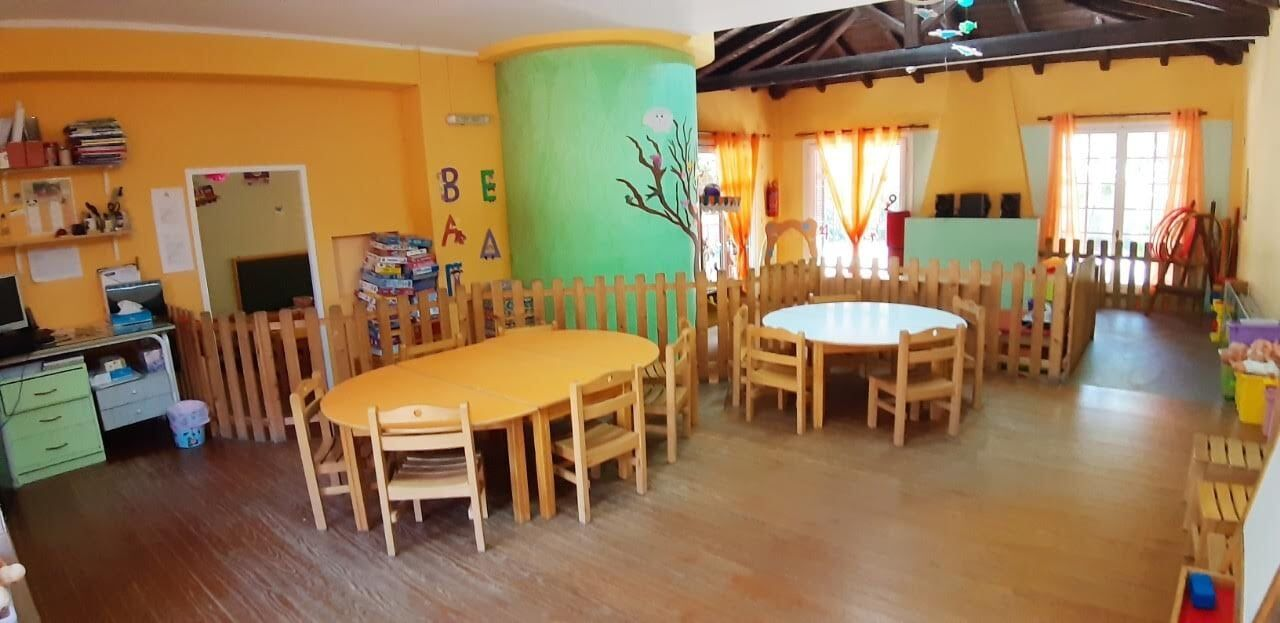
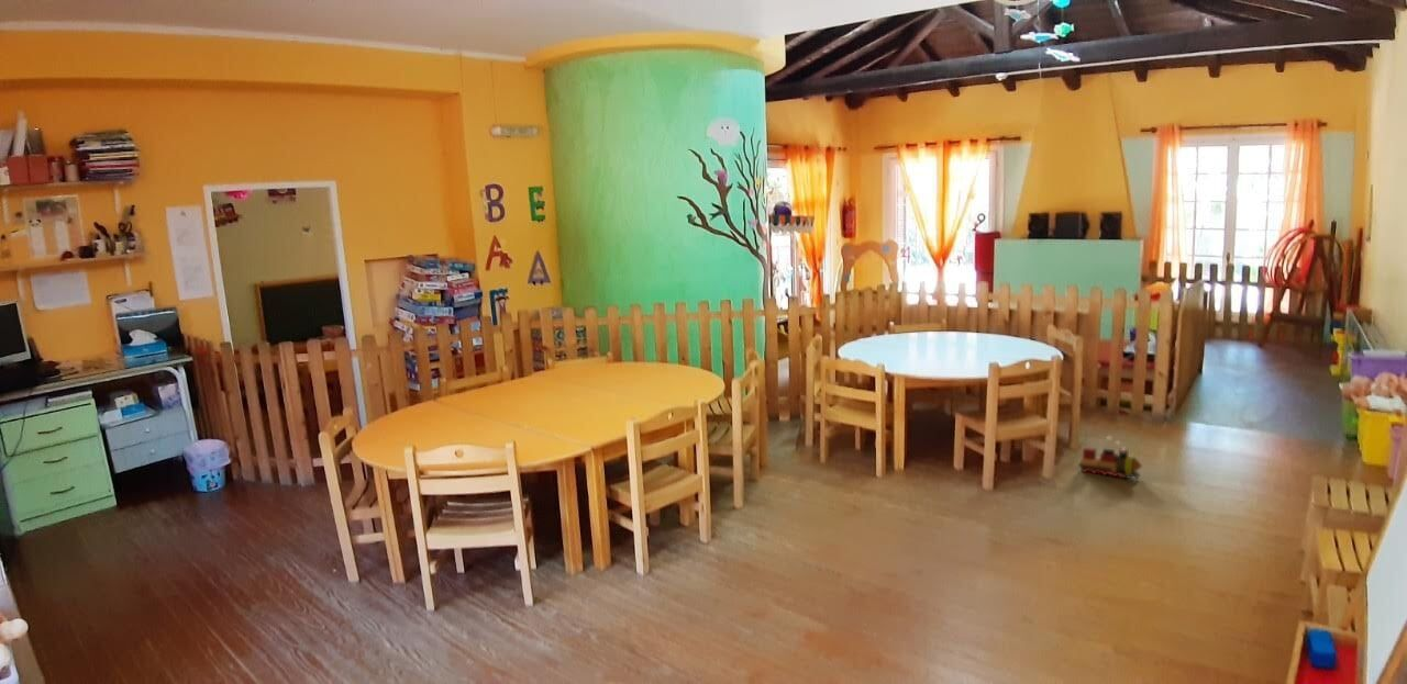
+ toy train [1077,435,1143,480]
